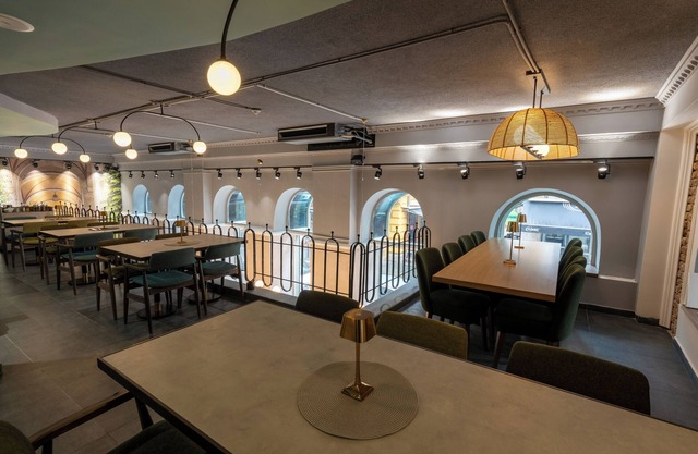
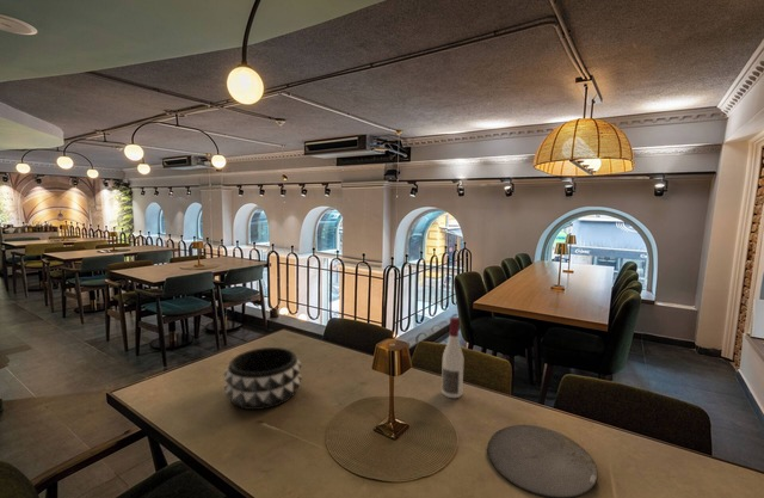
+ decorative bowl [223,346,303,411]
+ plate [486,424,599,498]
+ alcohol [440,316,464,399]
